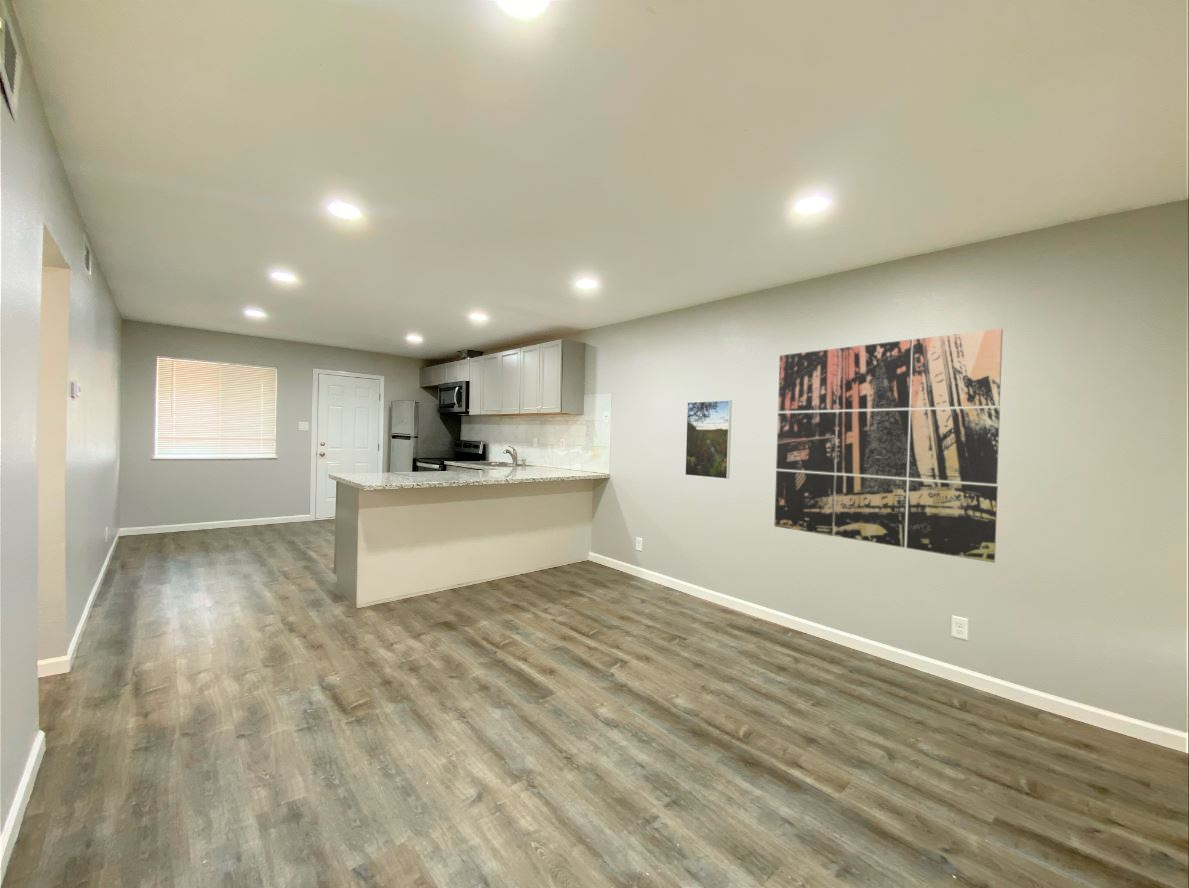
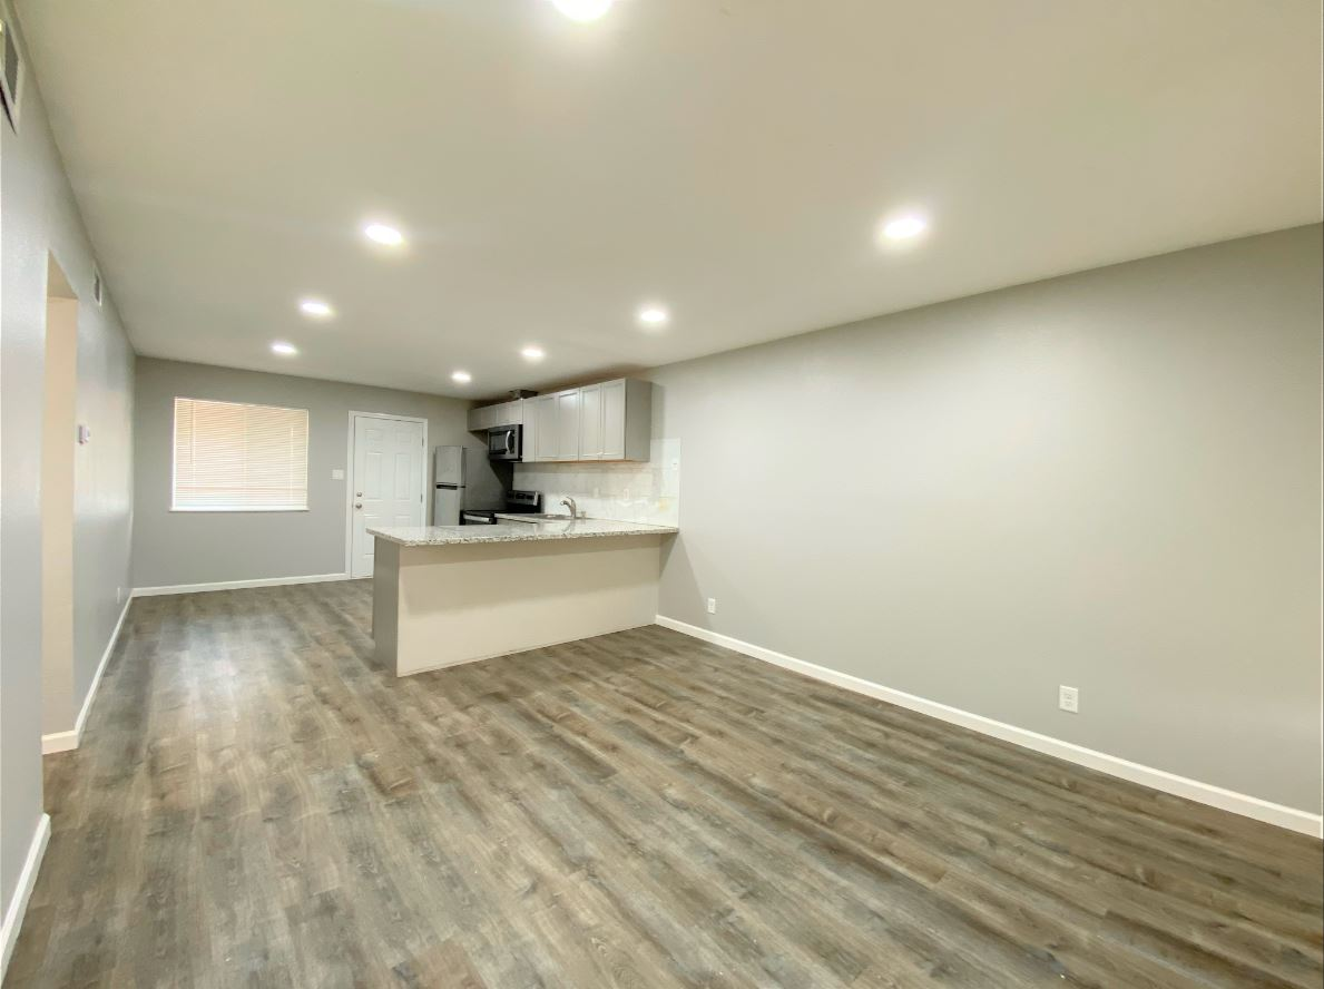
- wall art [773,328,1004,564]
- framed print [684,399,733,480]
